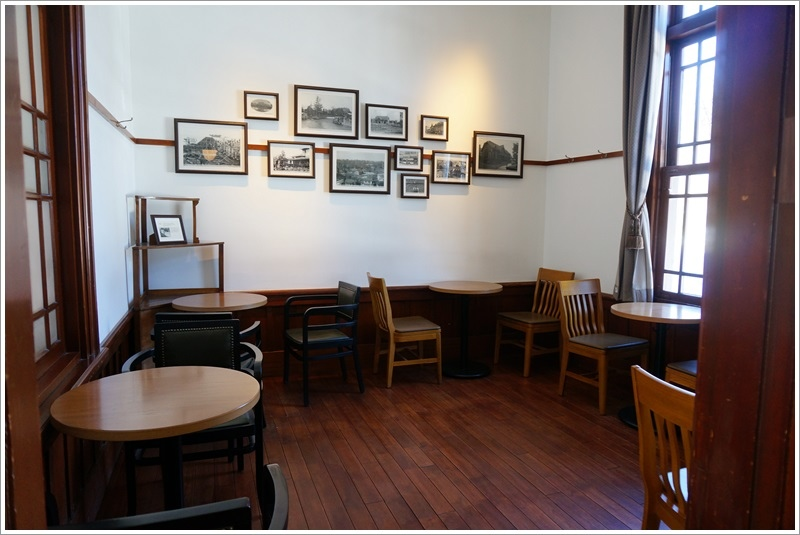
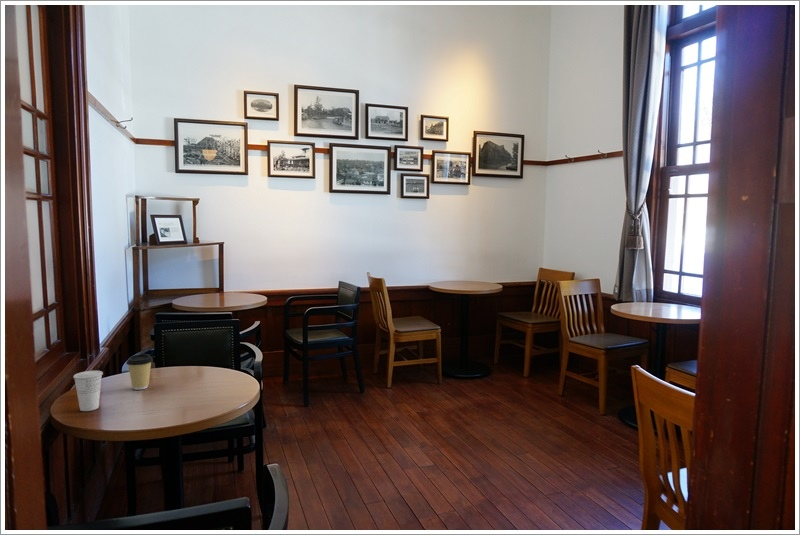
+ cup [72,370,104,412]
+ coffee cup [125,353,154,391]
